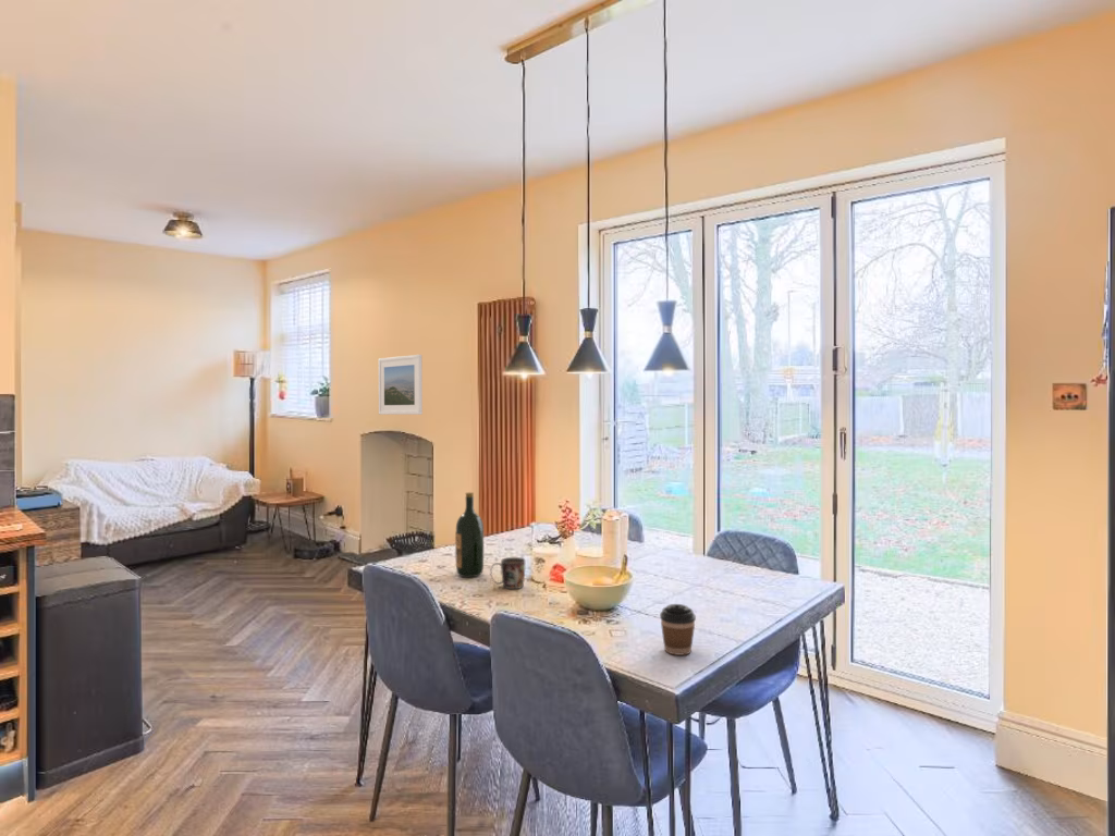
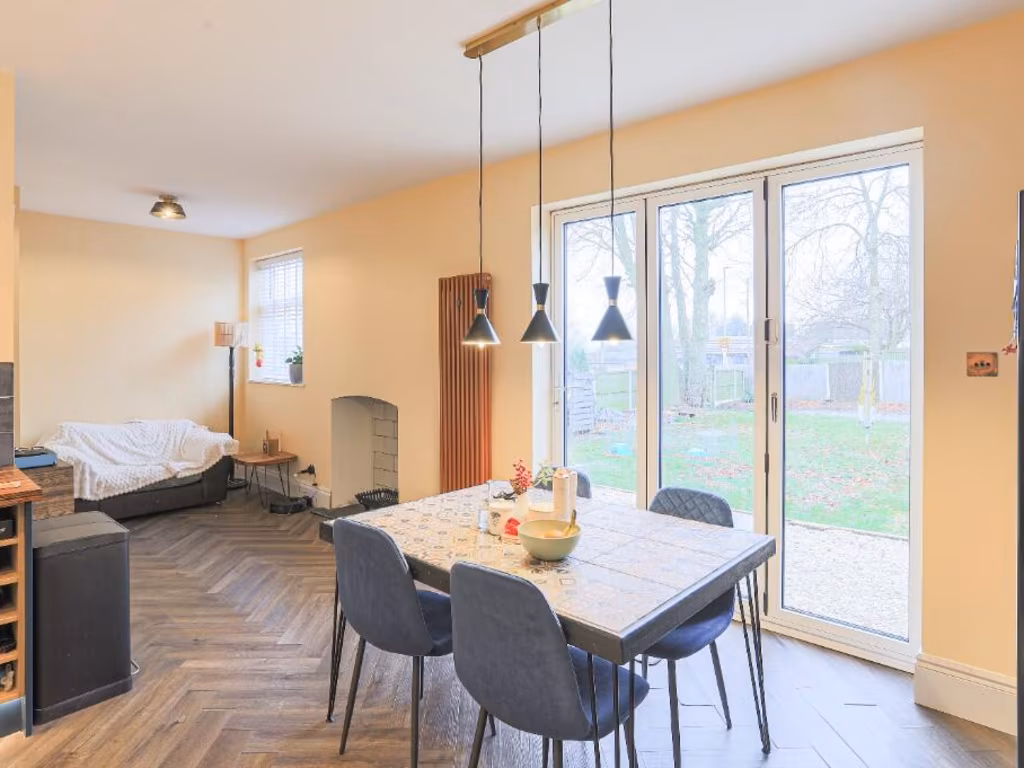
- coffee cup [659,603,697,656]
- mug [489,556,526,590]
- wine bottle [454,491,485,578]
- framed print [378,354,424,416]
